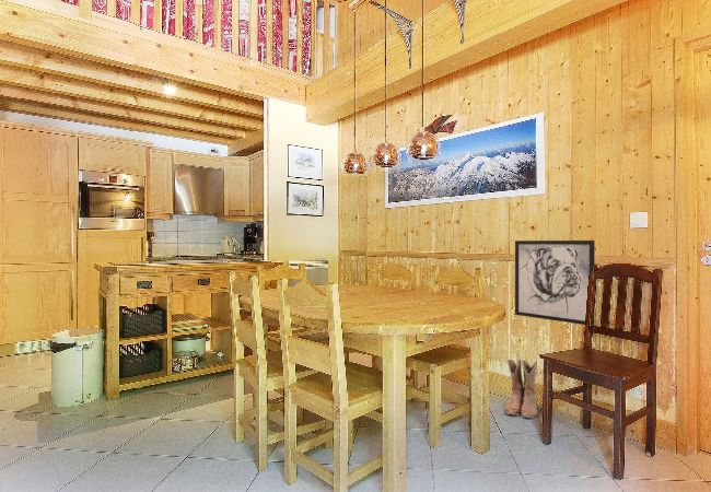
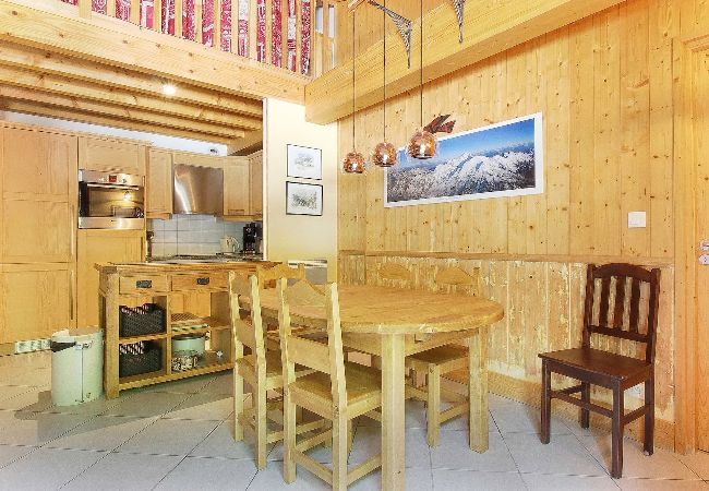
- wall art [514,239,596,327]
- boots [504,358,538,420]
